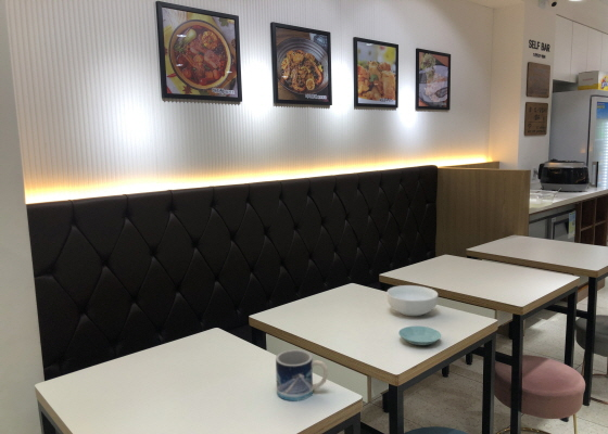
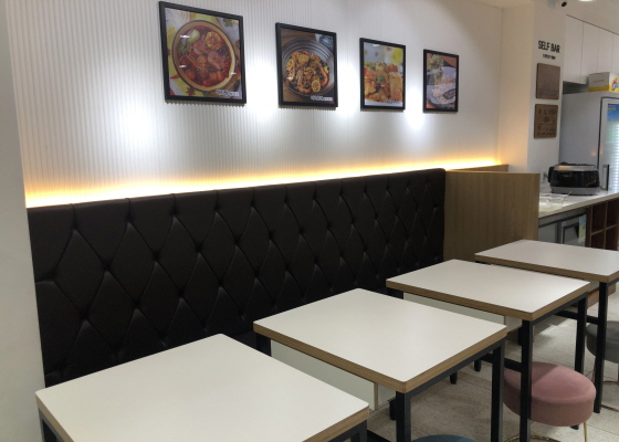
- mug [275,349,329,403]
- saucer [397,326,442,346]
- cereal bowl [385,284,439,317]
